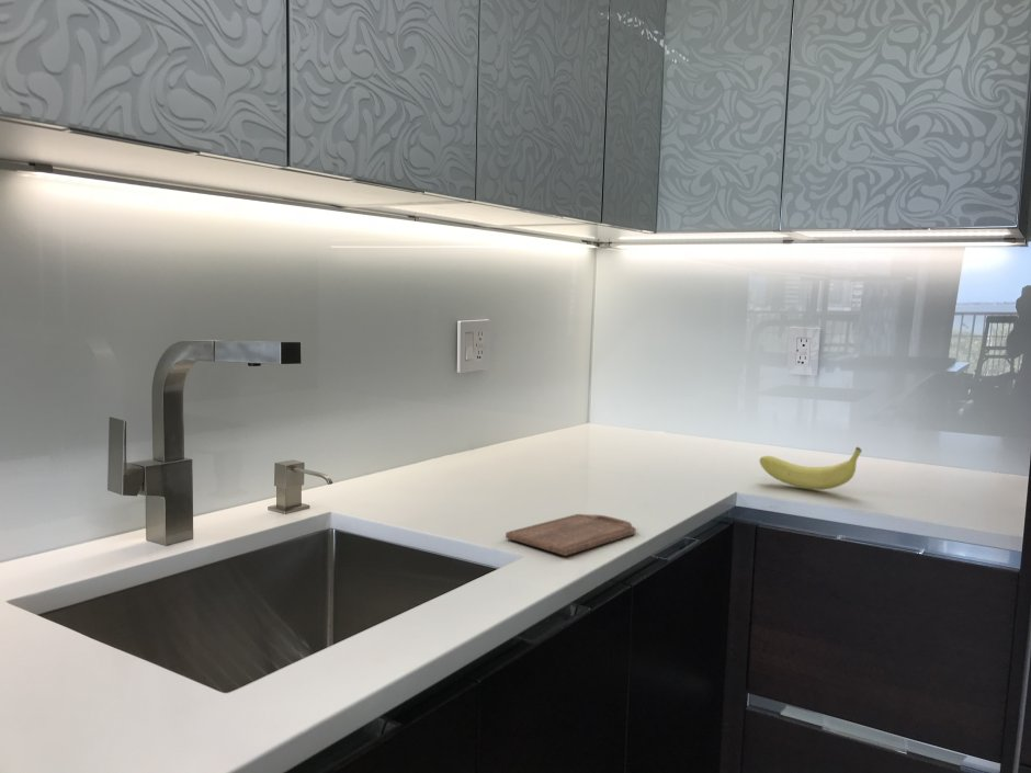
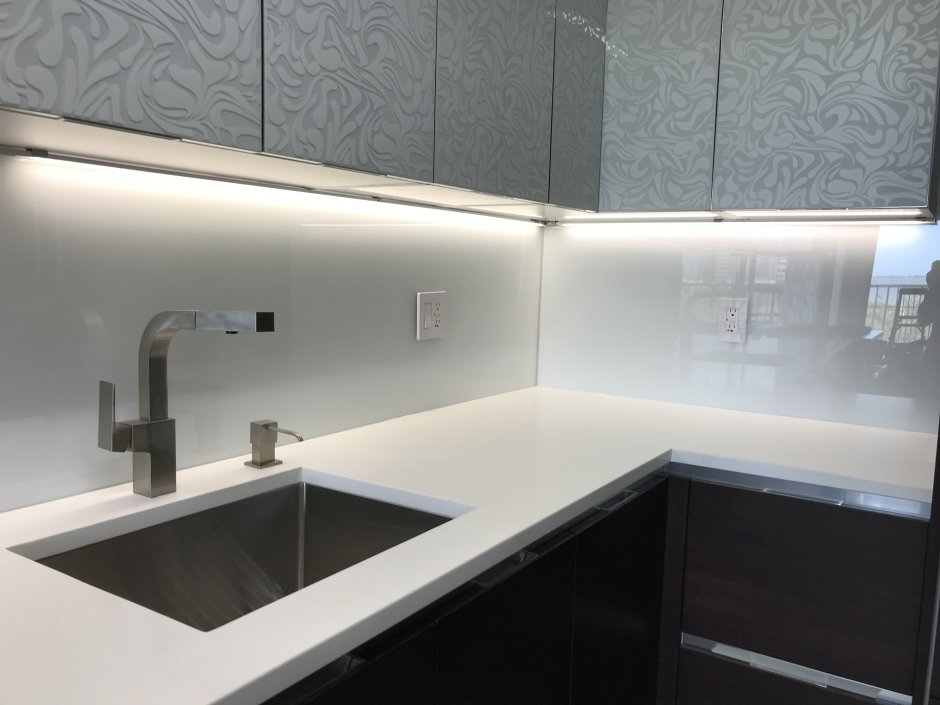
- cutting board [505,513,637,557]
- fruit [759,446,863,491]
